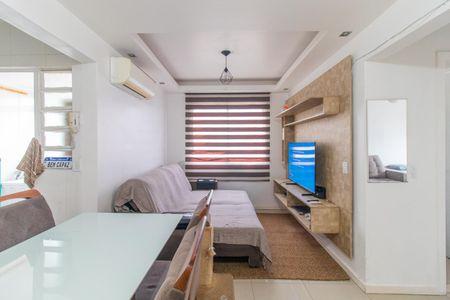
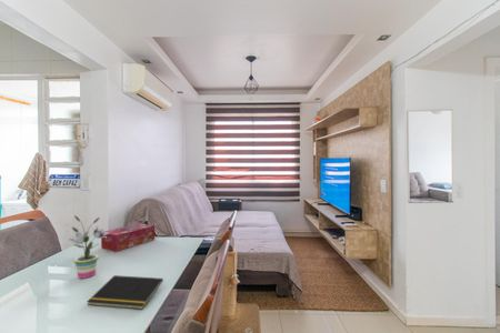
+ notepad [86,274,164,310]
+ potted plant [68,214,108,280]
+ tissue box [100,222,156,253]
